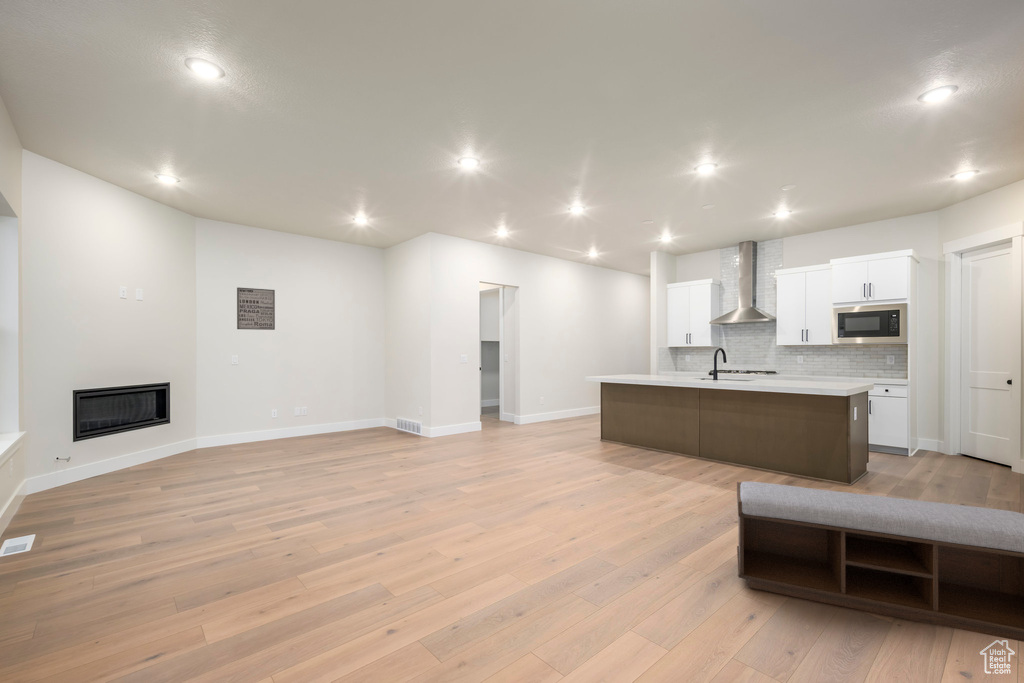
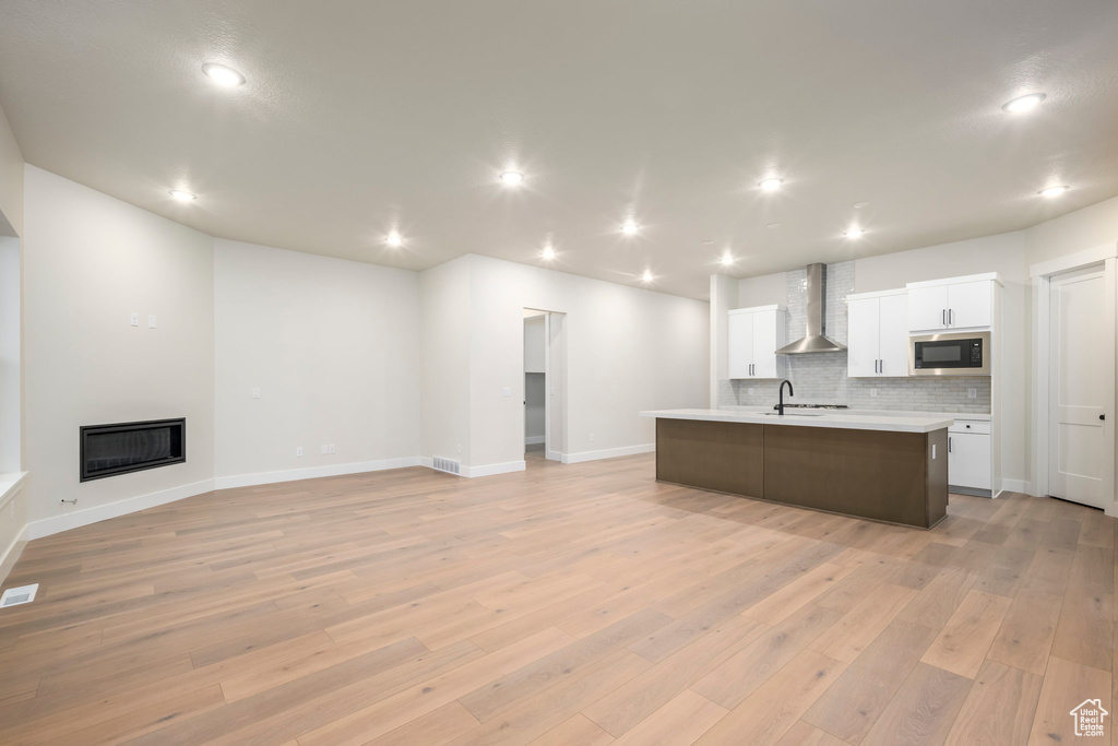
- wall art [236,287,276,331]
- bench [736,481,1024,643]
